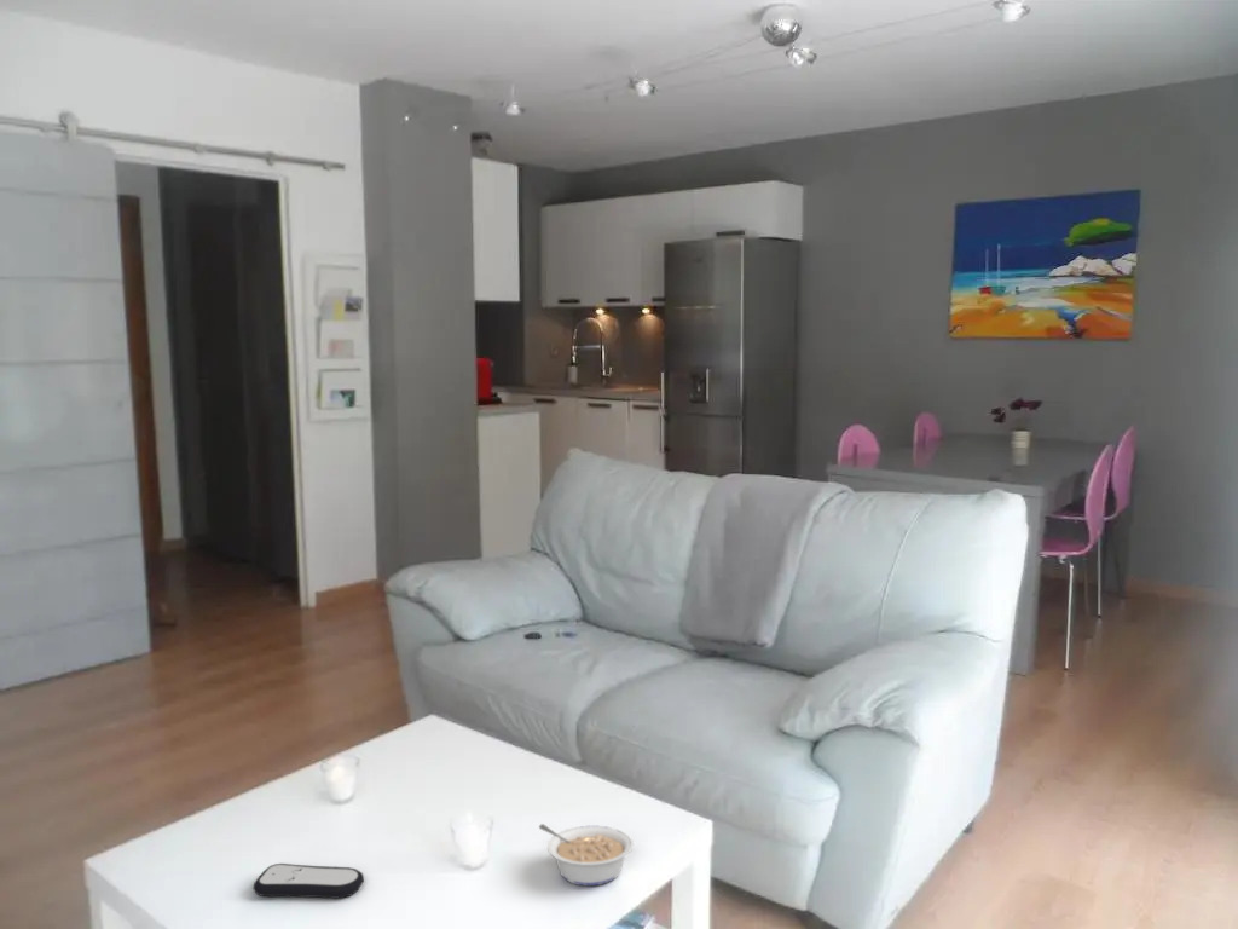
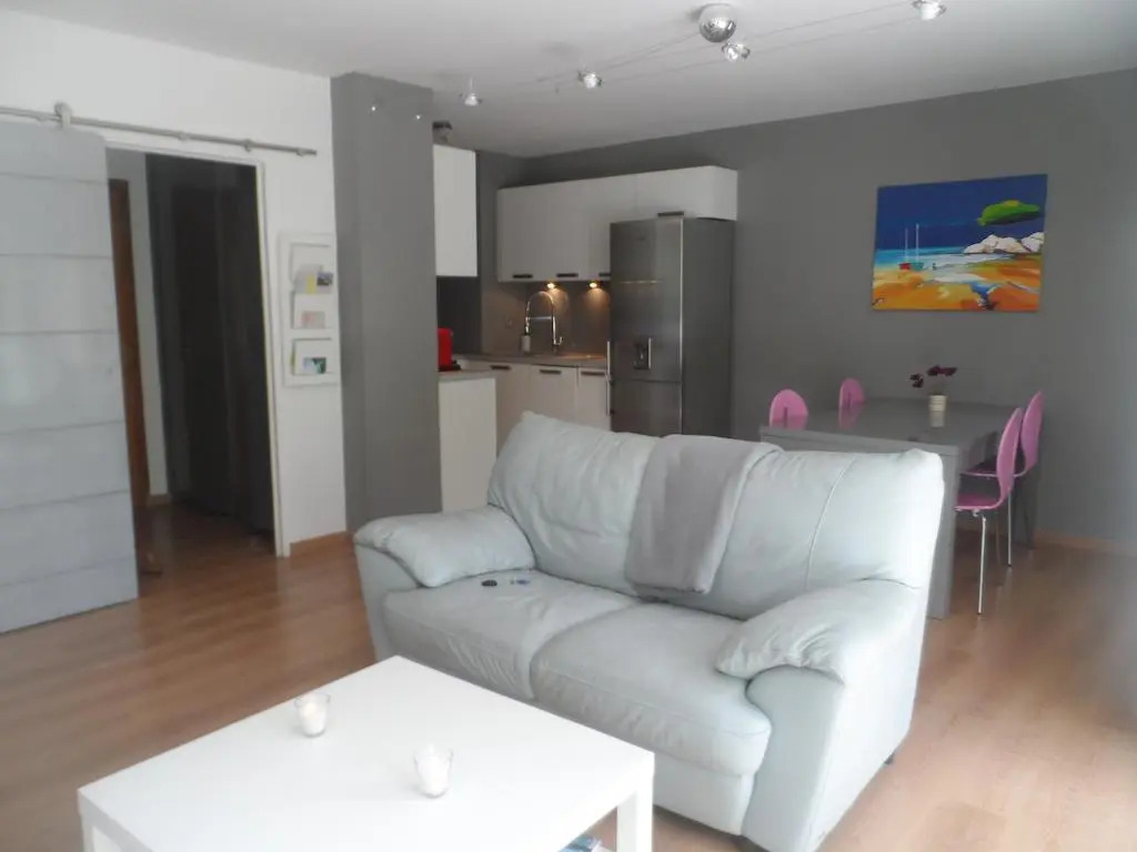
- legume [538,823,634,887]
- remote control [251,862,365,900]
